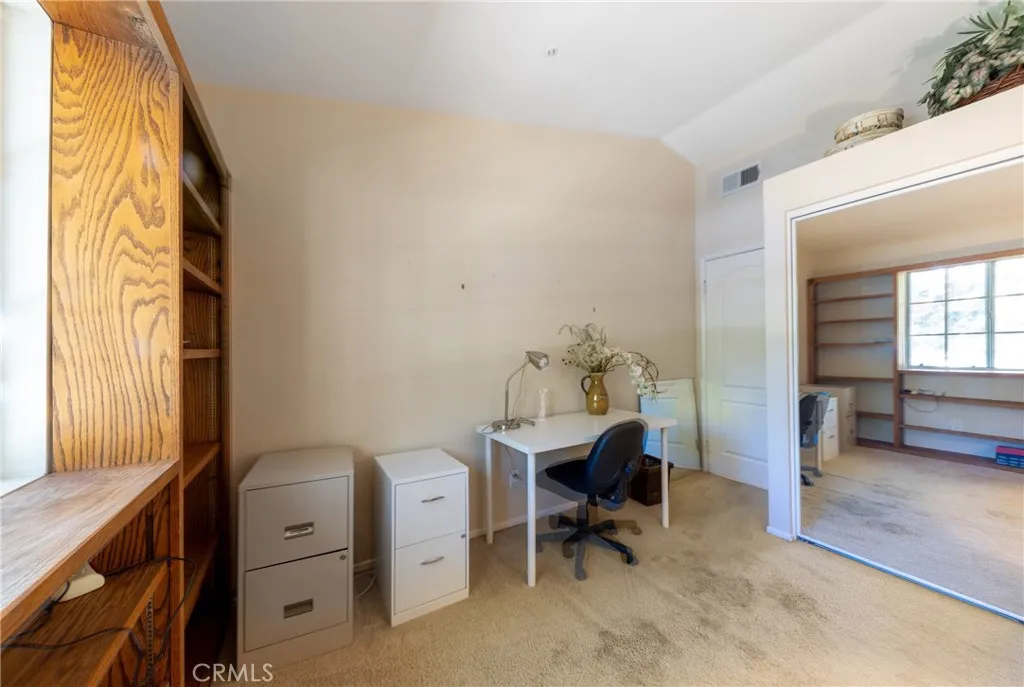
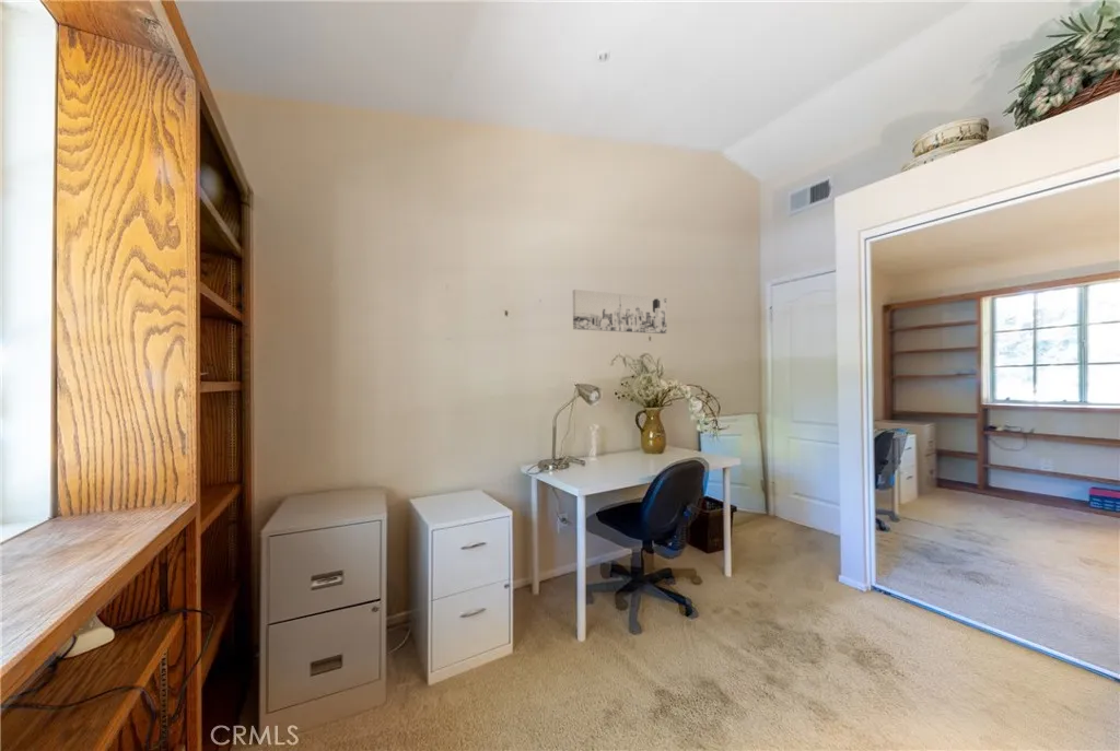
+ wall art [572,289,668,335]
